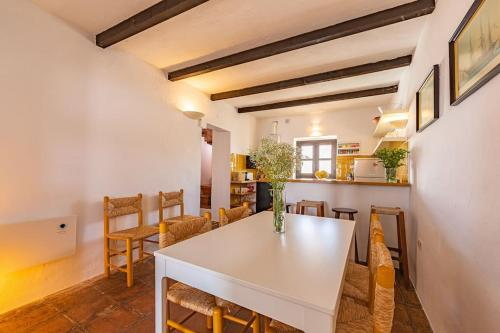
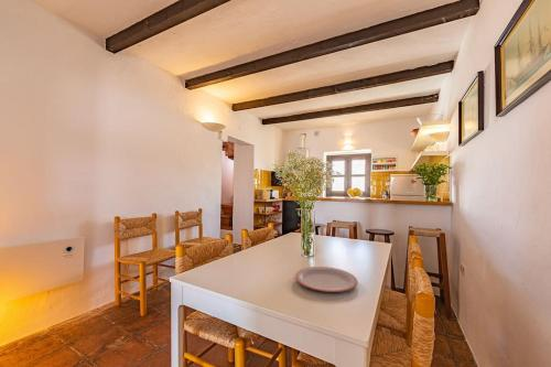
+ plate [294,266,359,293]
